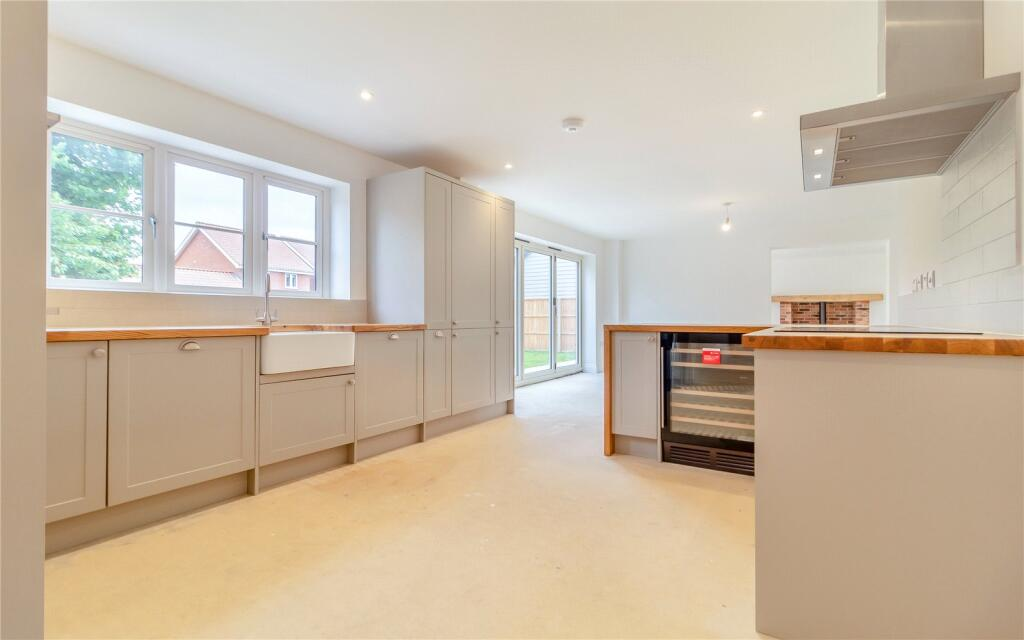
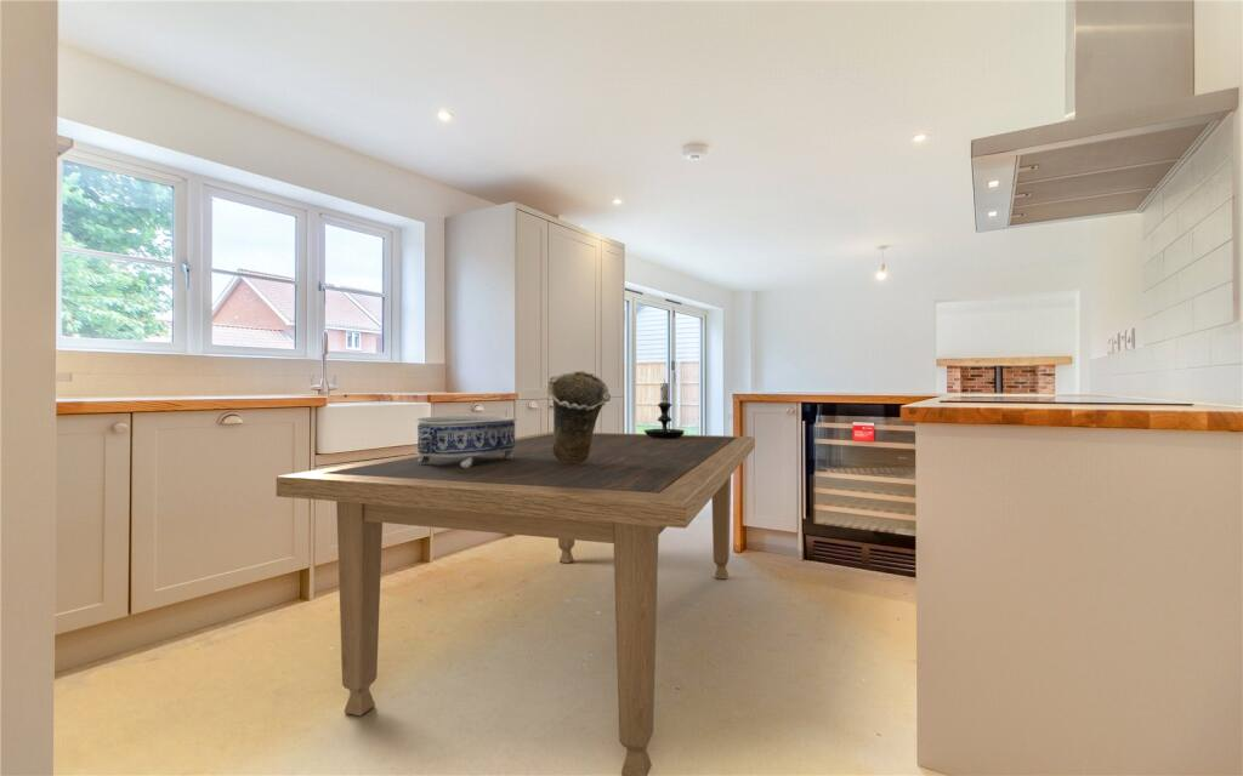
+ vase [547,370,612,464]
+ decorative bowl [415,415,517,468]
+ candle holder [643,378,686,439]
+ dining table [276,430,756,776]
